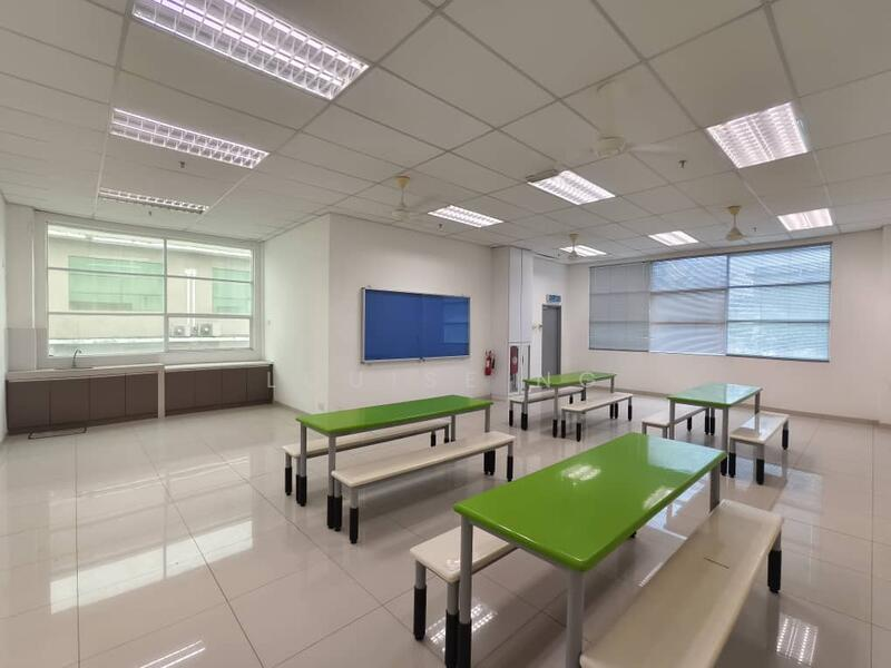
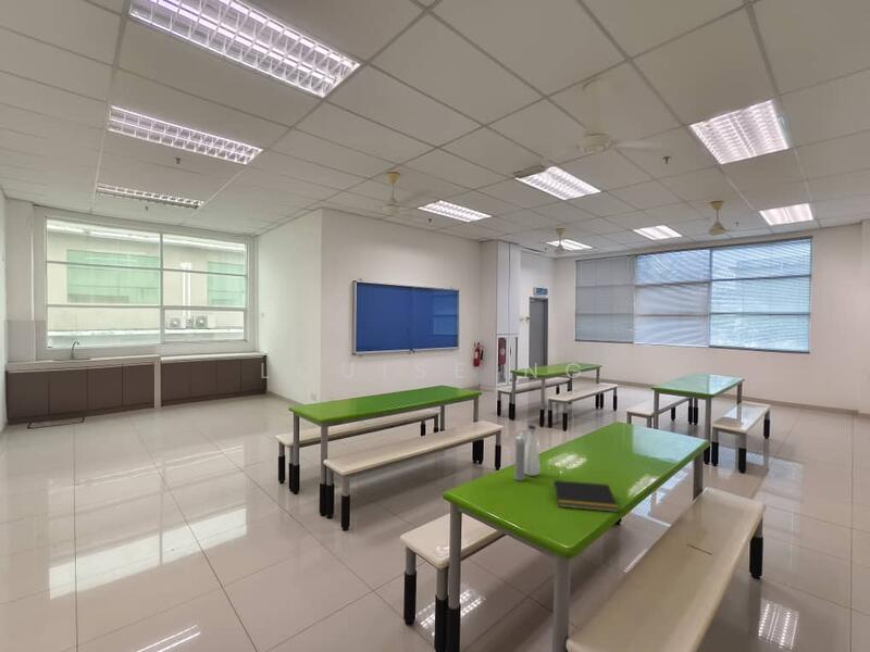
+ notepad [551,479,620,513]
+ water bottle [513,424,542,481]
